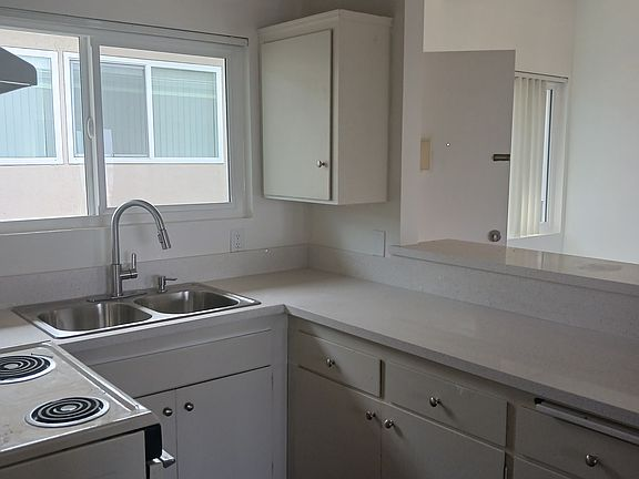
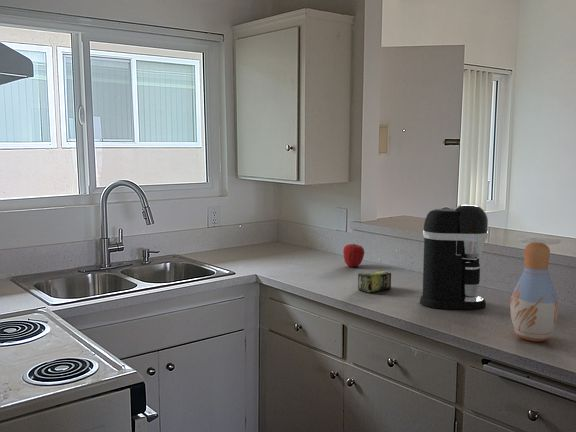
+ coffee maker [419,203,489,310]
+ apple [342,243,365,268]
+ tea box [357,269,392,293]
+ vase [509,241,559,342]
